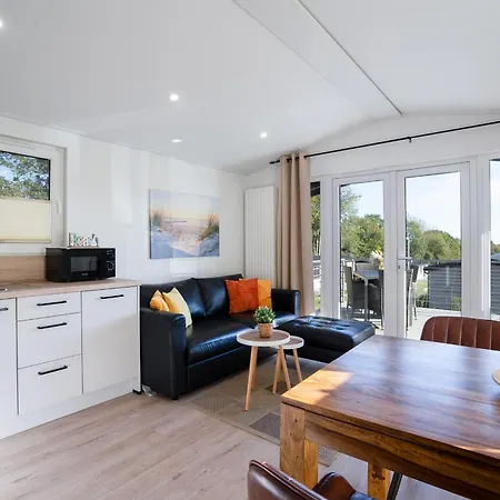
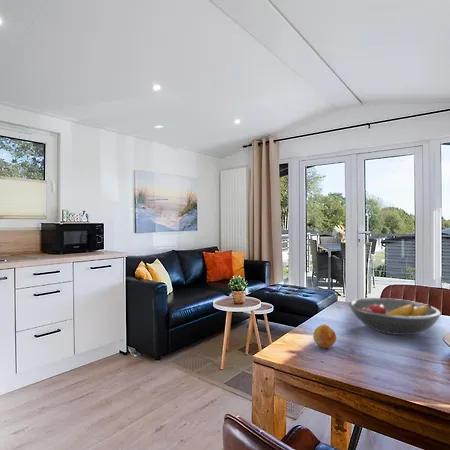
+ fruit bowl [348,297,442,336]
+ fruit [312,323,337,349]
